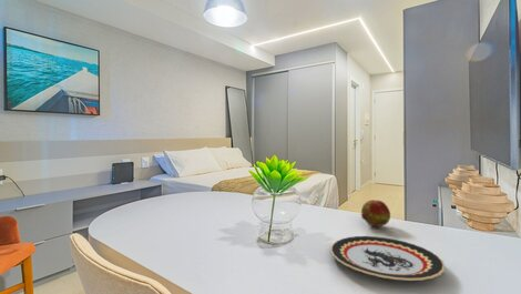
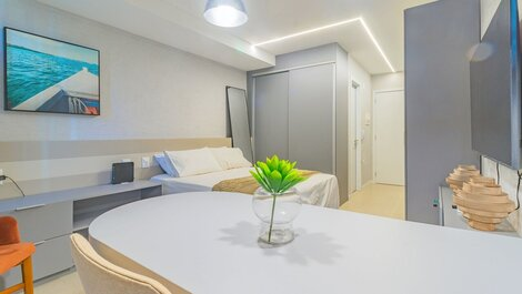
- fruit [359,199,391,227]
- plate [329,235,447,282]
